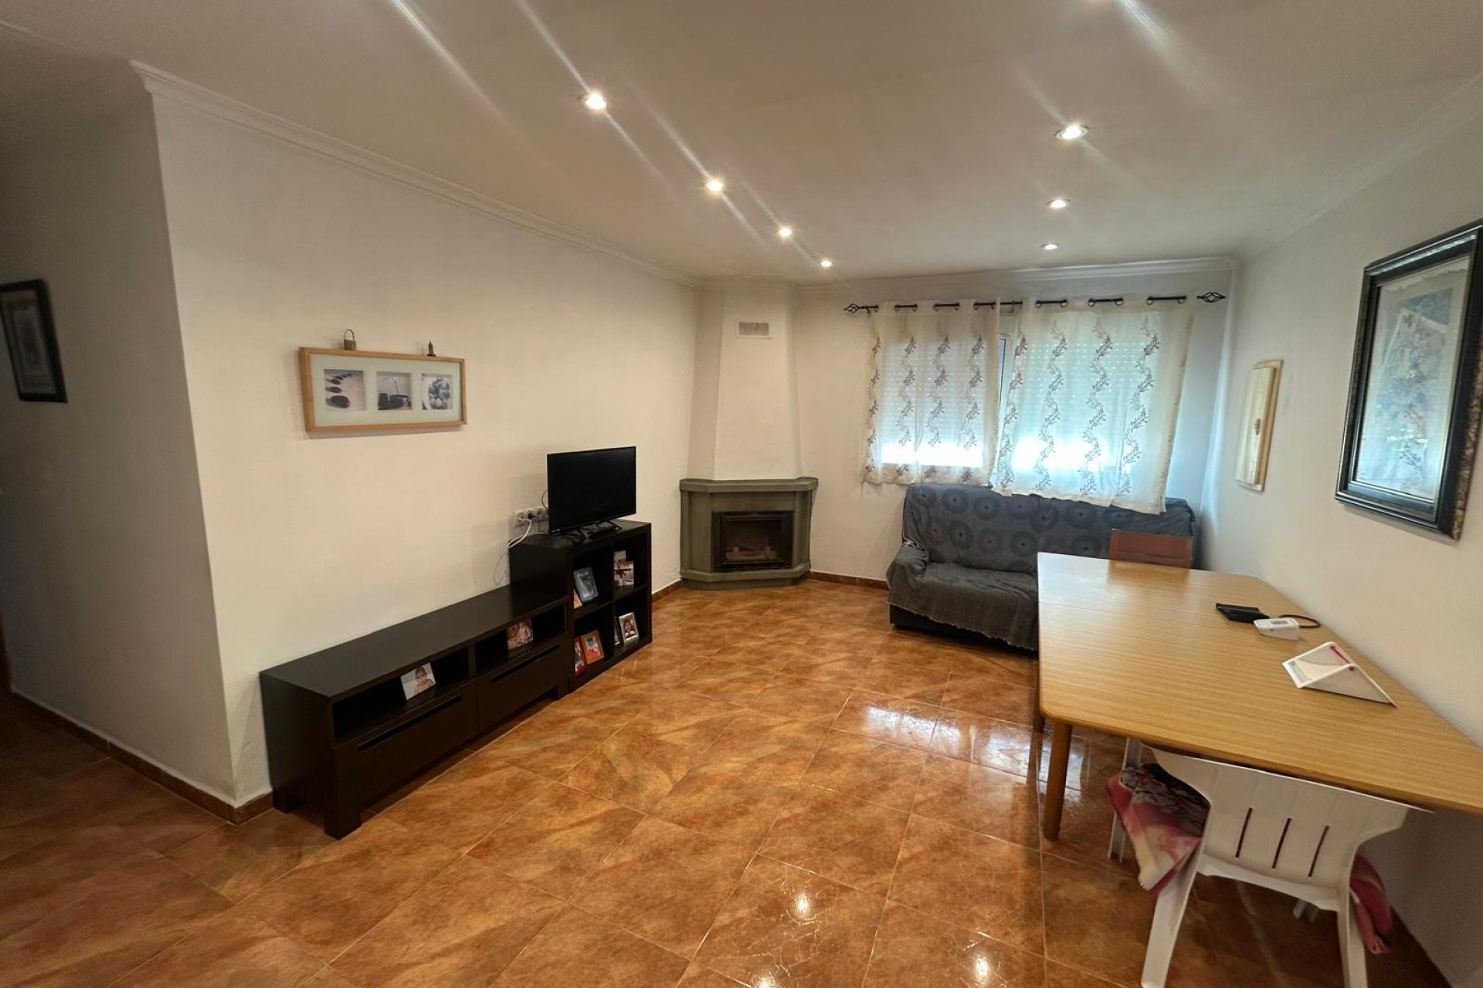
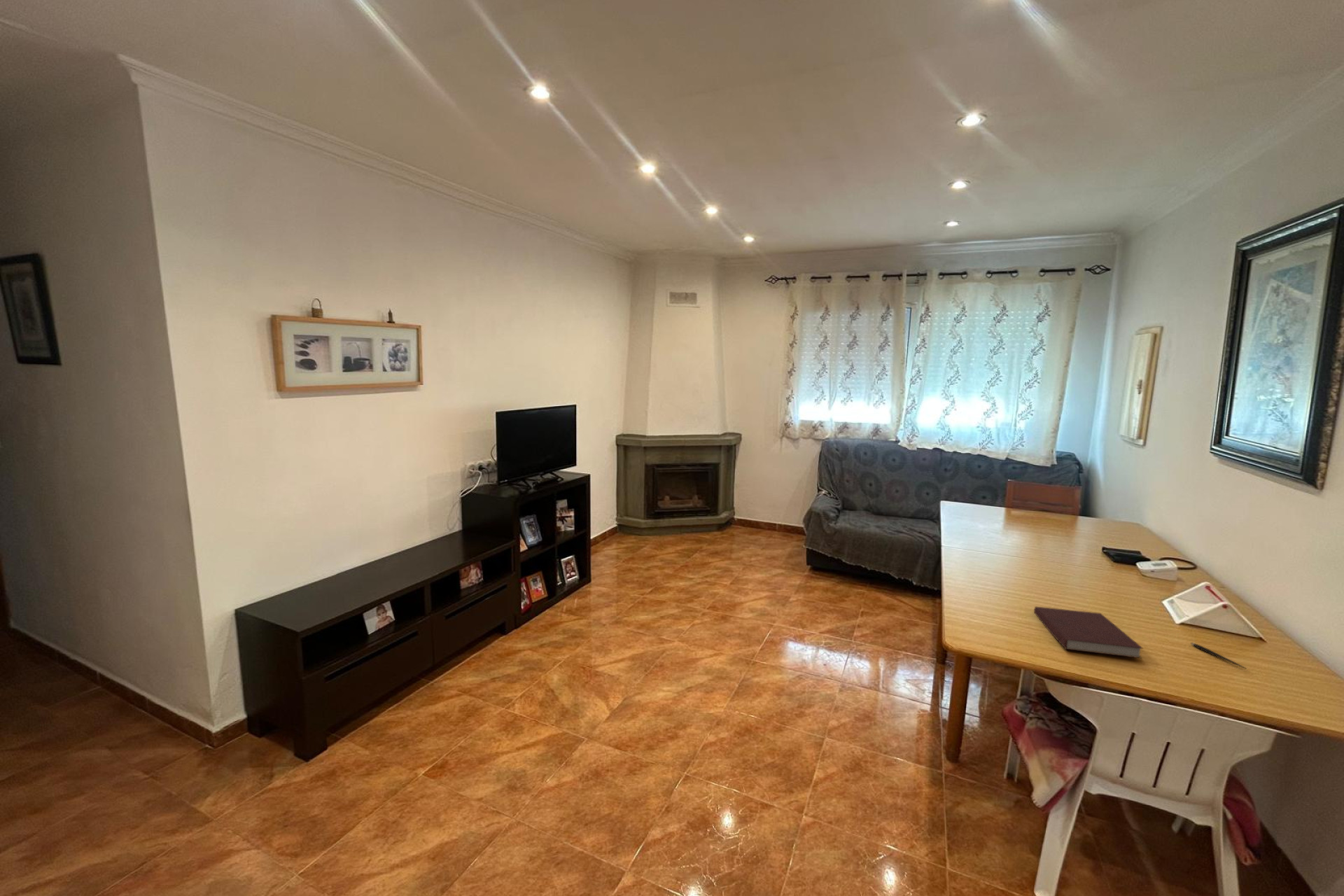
+ pen [1190,642,1247,670]
+ notebook [1033,605,1144,659]
